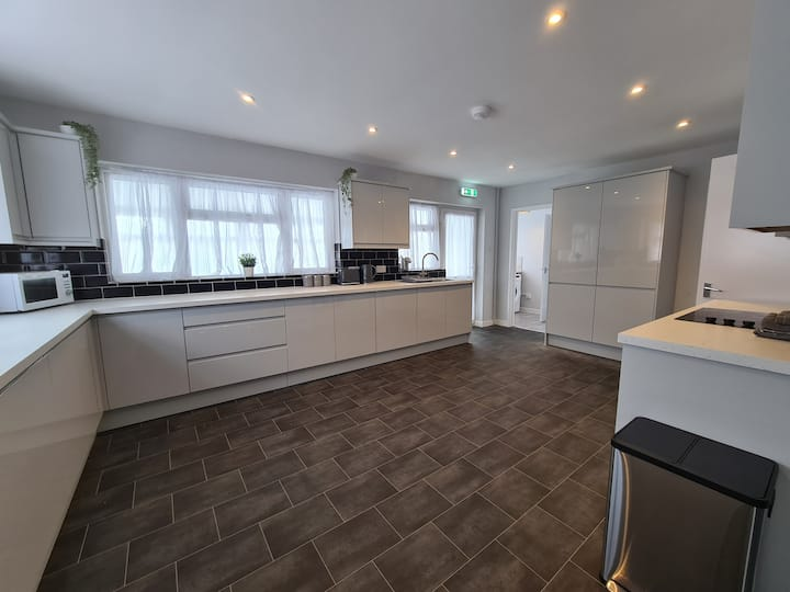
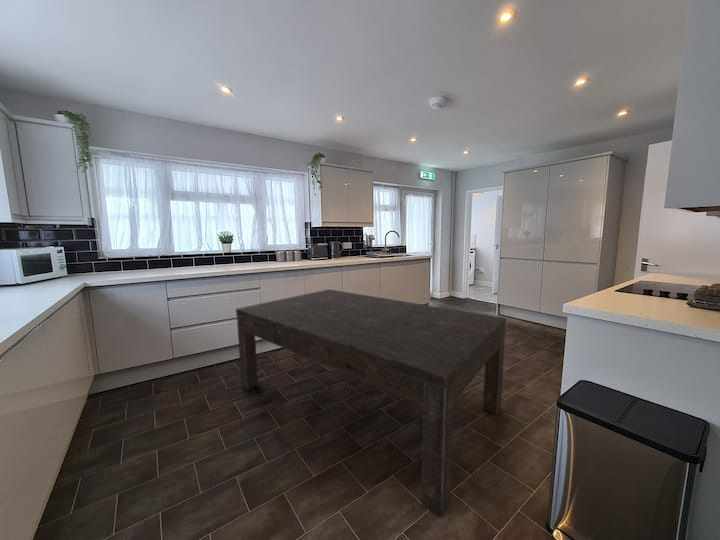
+ dining table [235,288,507,520]
